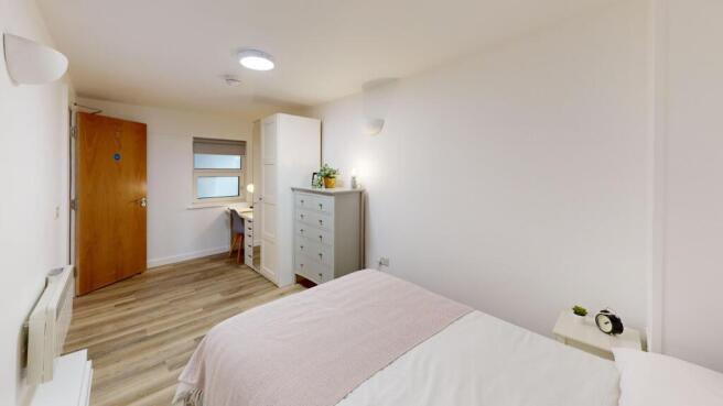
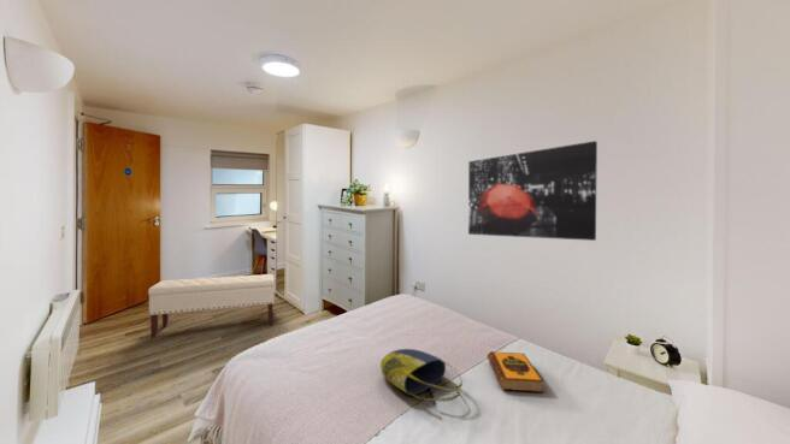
+ bench [147,273,276,341]
+ hardback book [487,350,544,393]
+ tote bag [379,348,464,402]
+ wall art [467,140,599,242]
